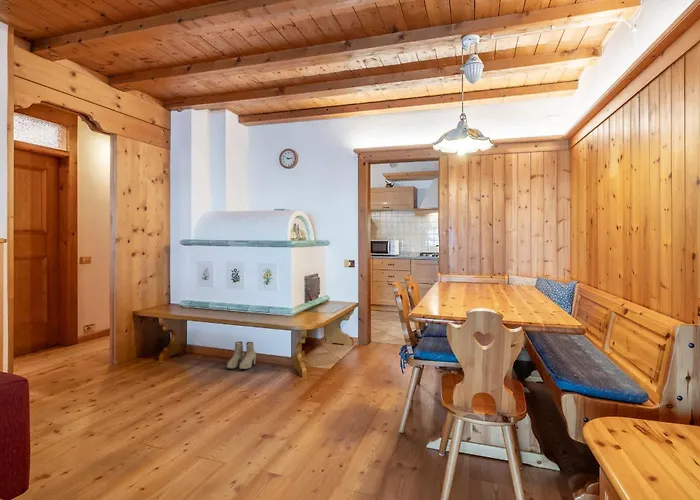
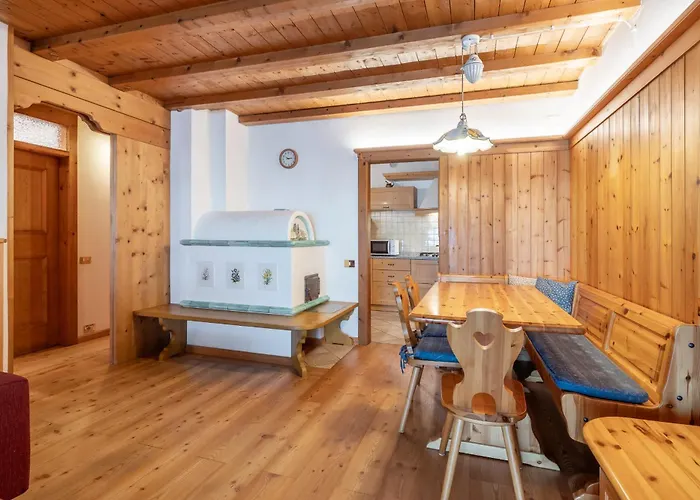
- boots [226,341,257,370]
